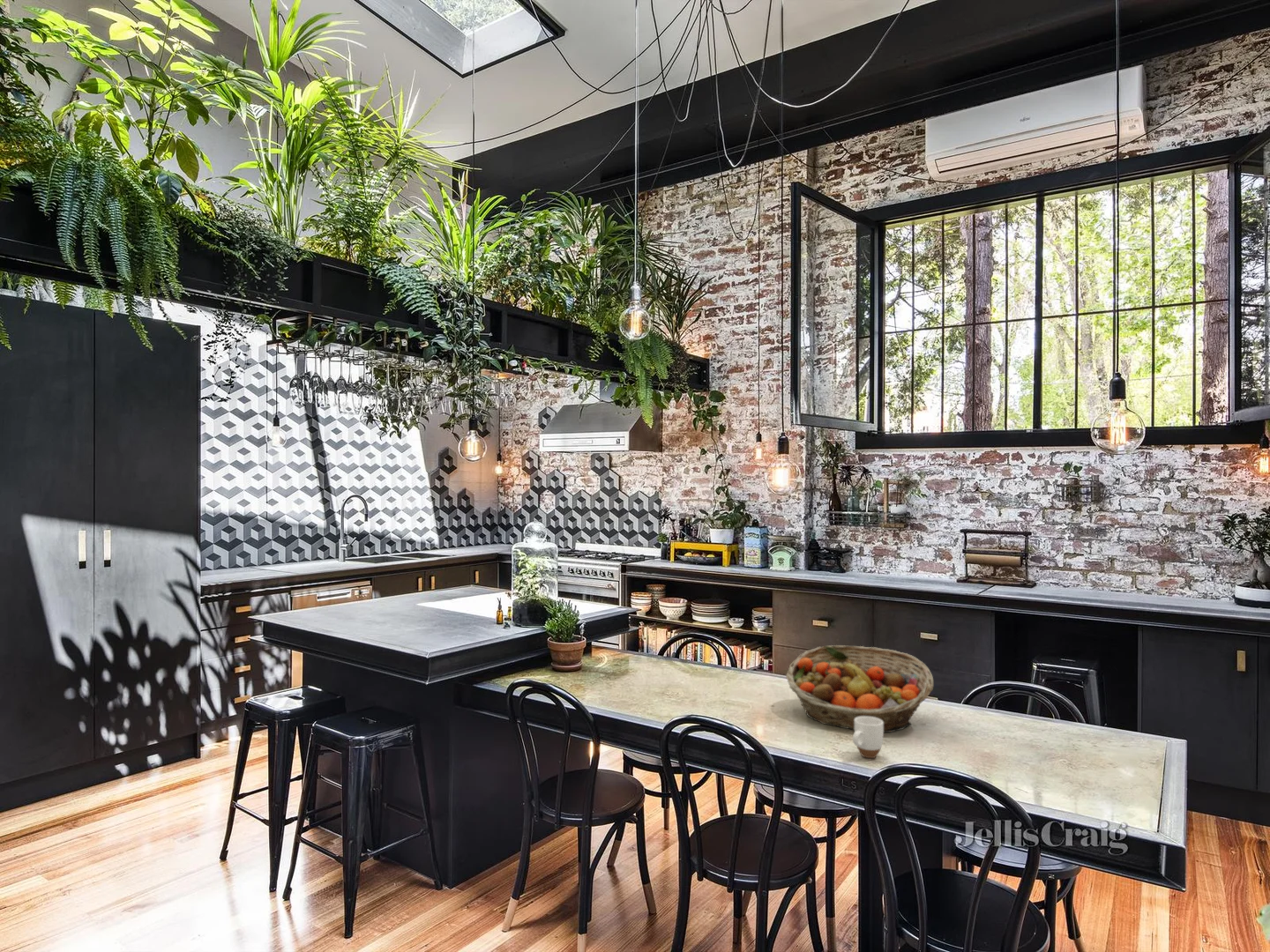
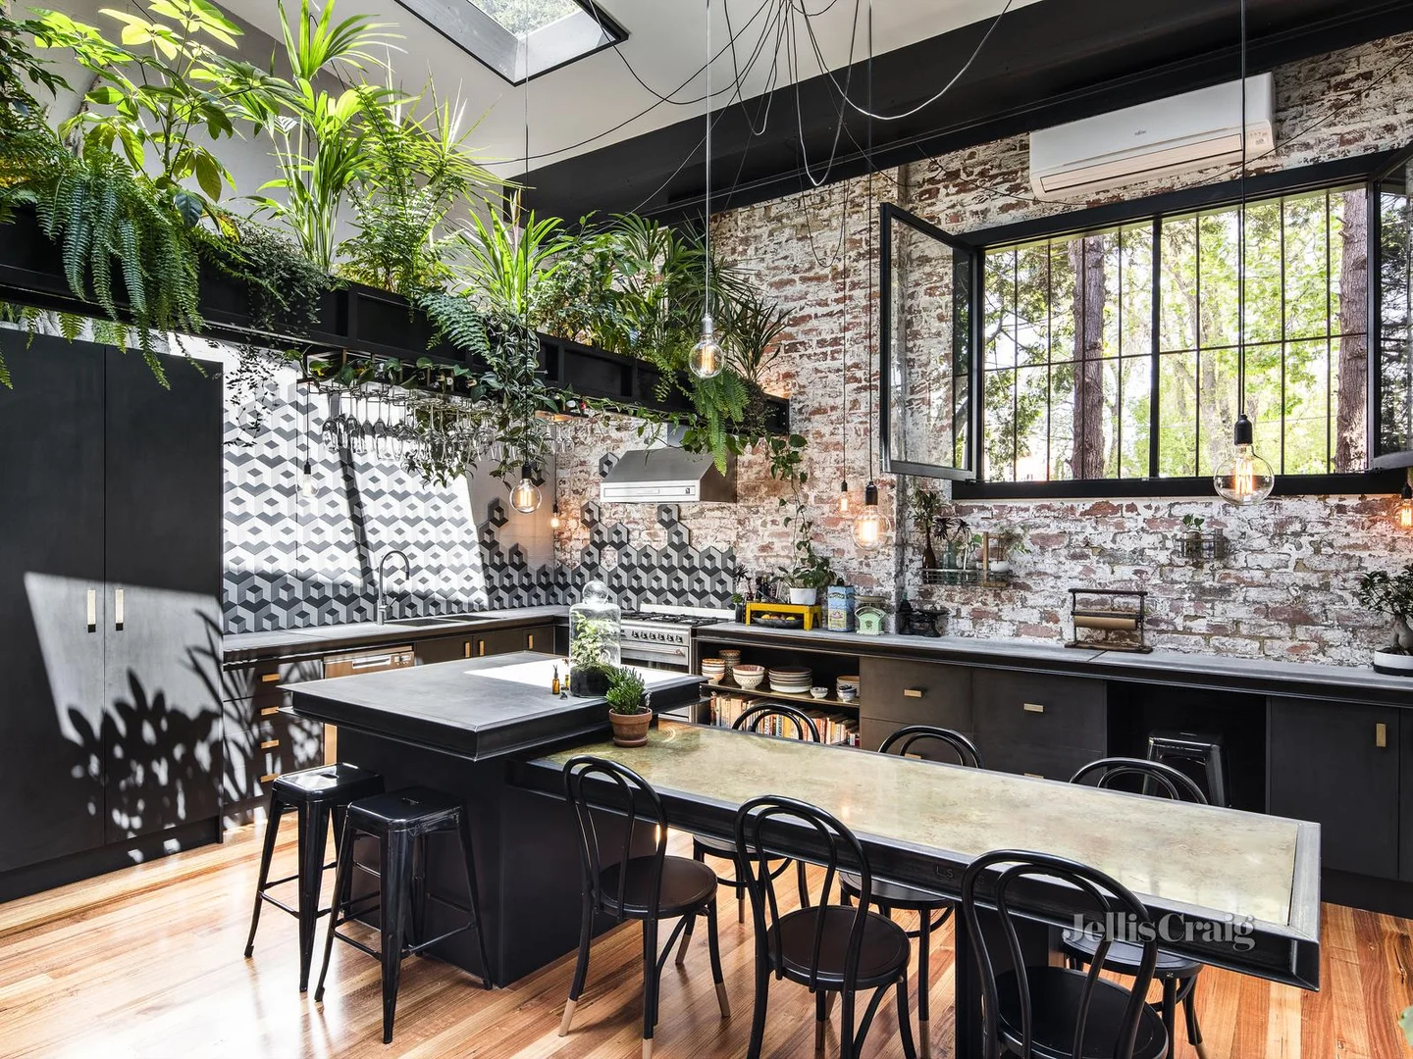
- mug [852,717,885,759]
- fruit basket [785,644,934,733]
